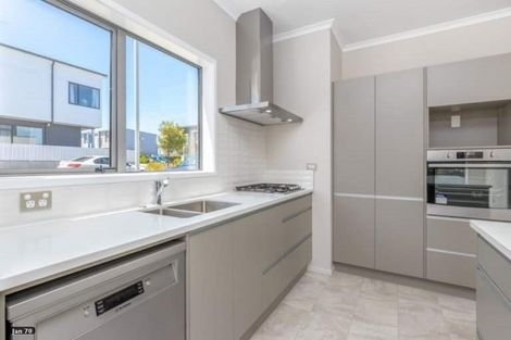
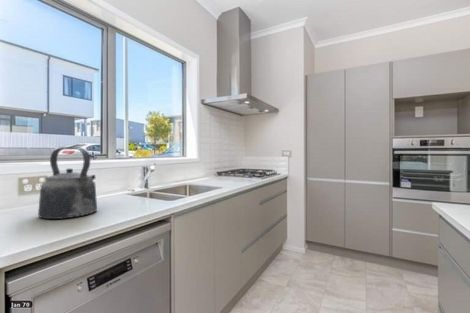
+ kettle [37,146,98,220]
